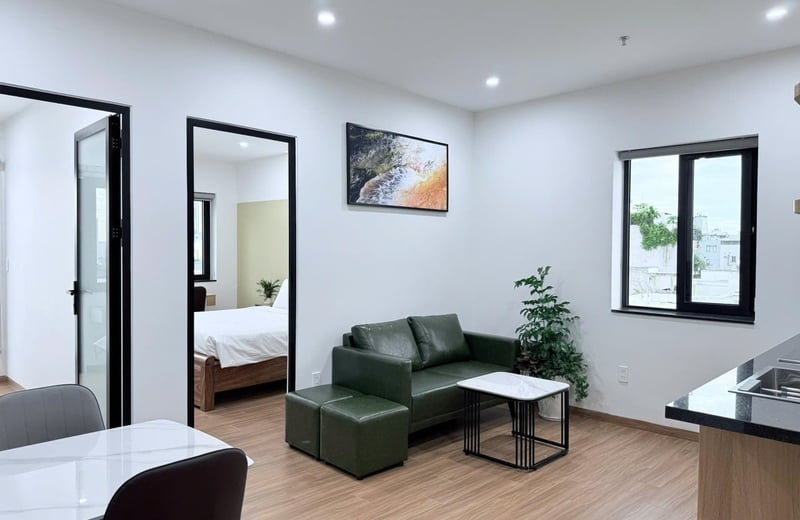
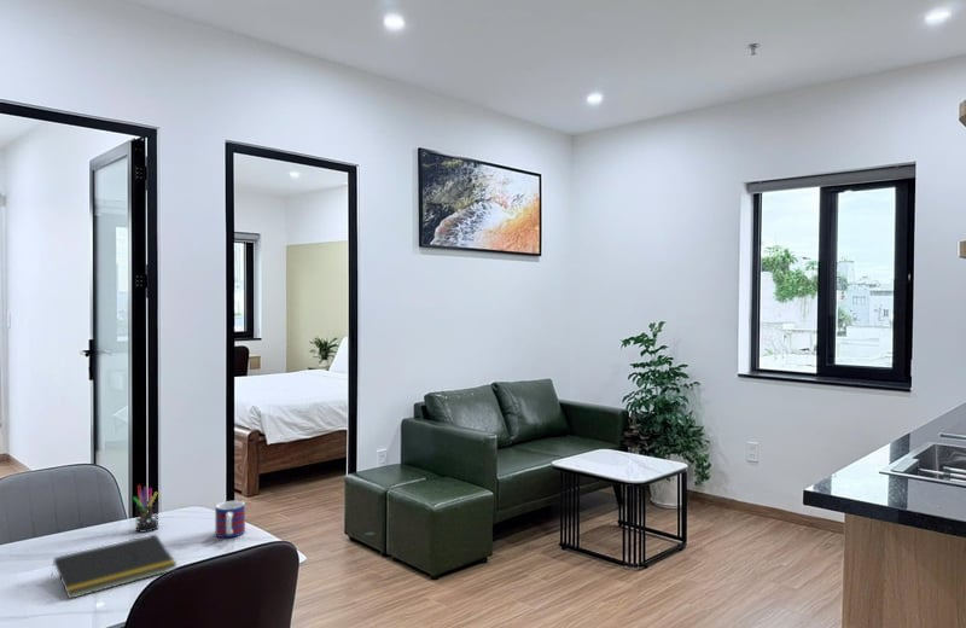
+ pen holder [132,484,159,534]
+ mug [214,500,246,539]
+ notepad [50,534,179,600]
